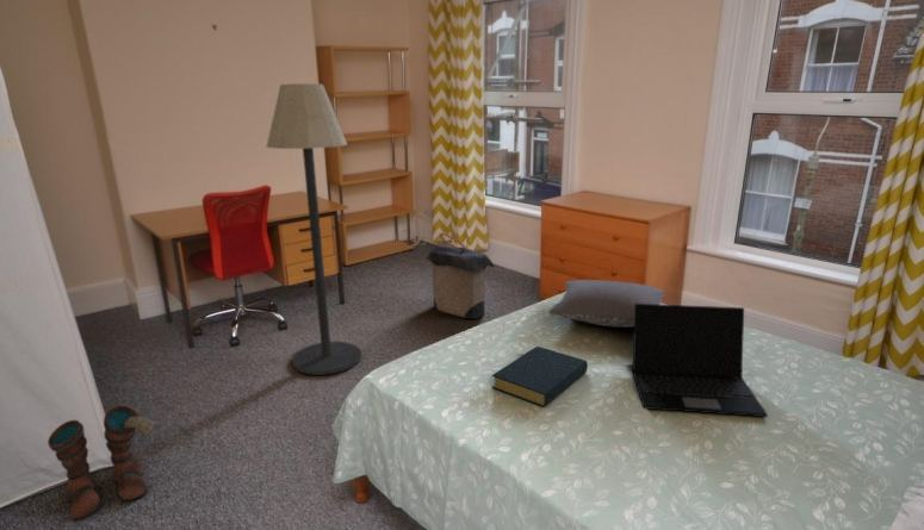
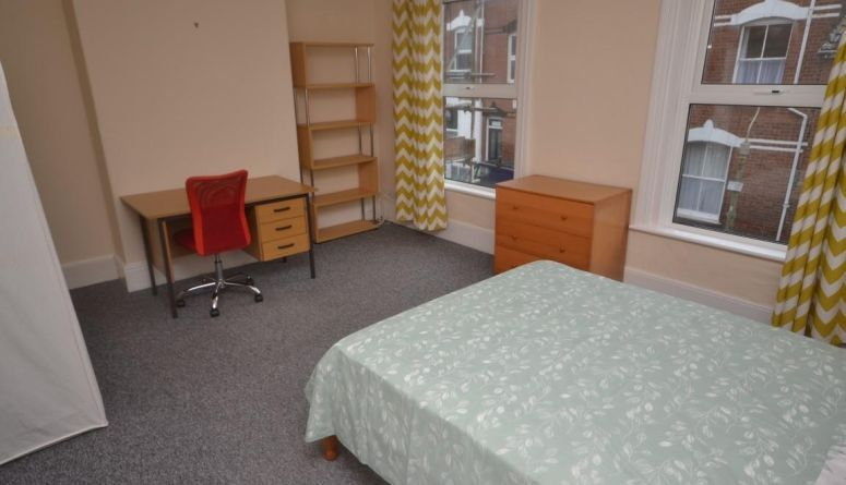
- hardback book [491,345,589,407]
- boots [46,405,159,522]
- laptop [632,304,769,418]
- floor lamp [266,82,362,376]
- laundry hamper [424,231,496,320]
- pillow [547,279,666,329]
